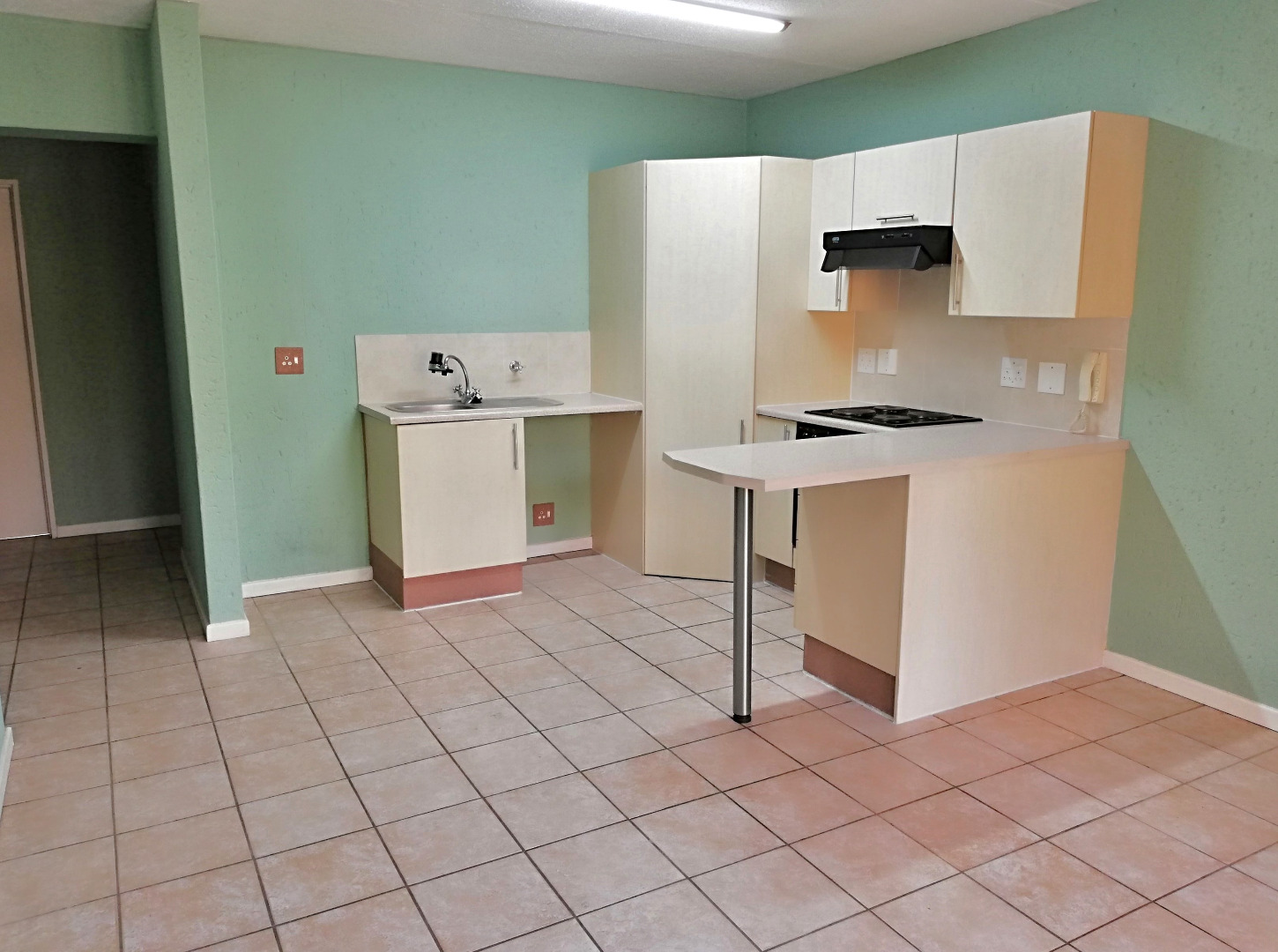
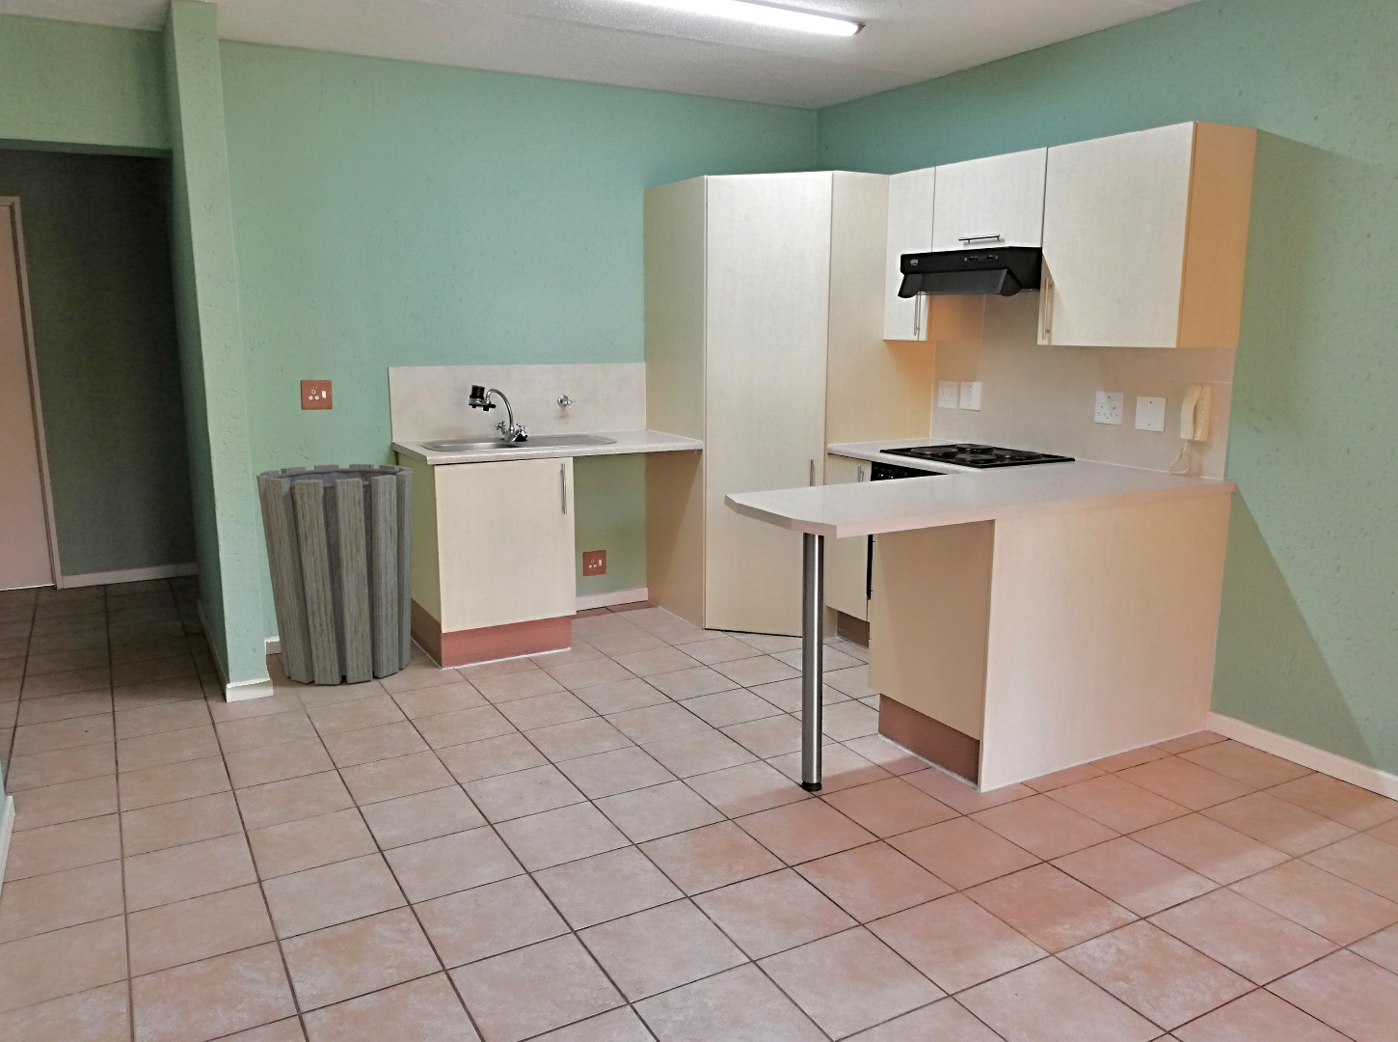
+ trash can [256,463,415,685]
